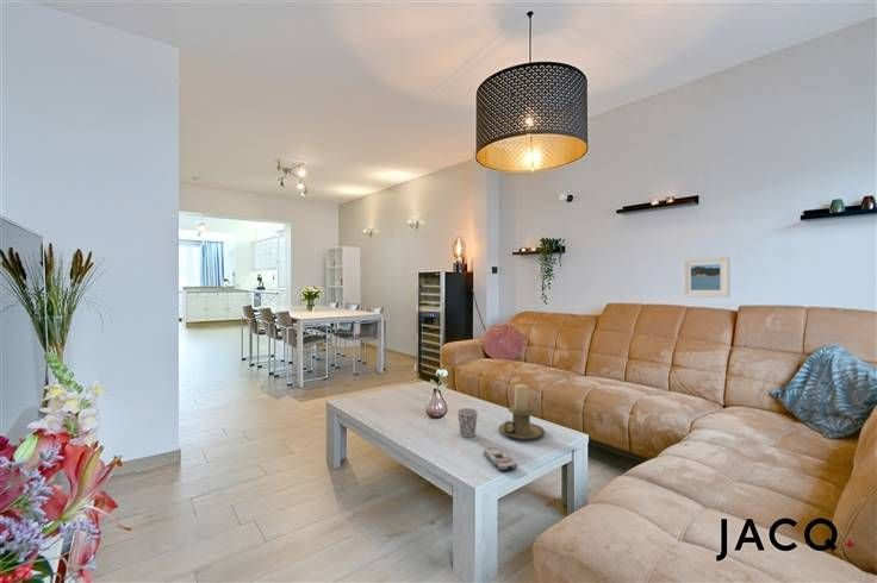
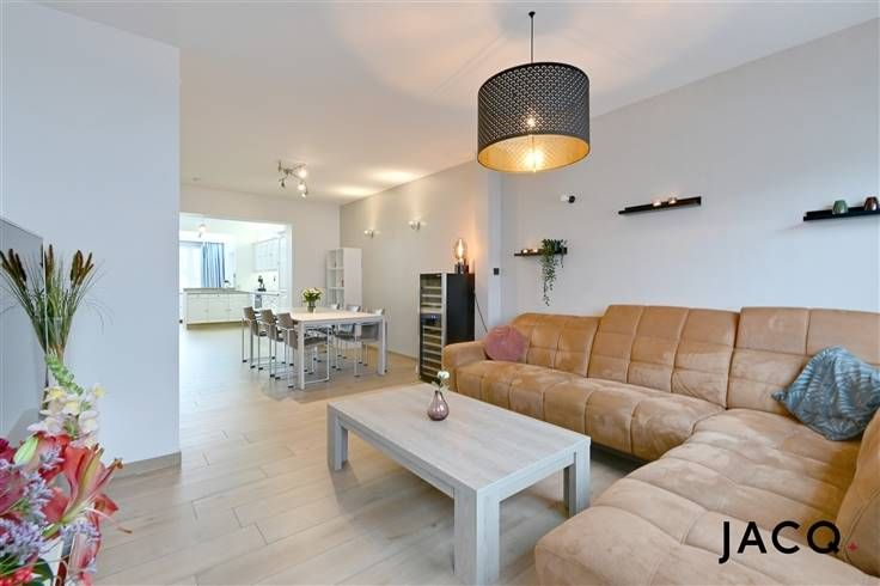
- candle holder [498,383,546,440]
- cup [456,407,479,438]
- remote control [483,446,518,471]
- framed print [682,256,732,299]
